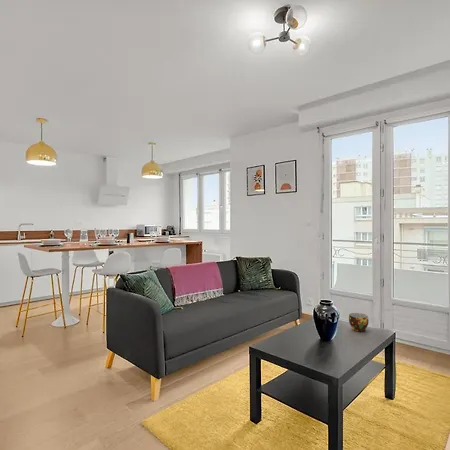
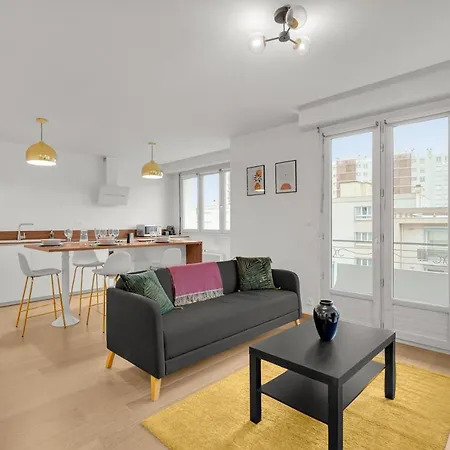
- cup [348,312,369,332]
